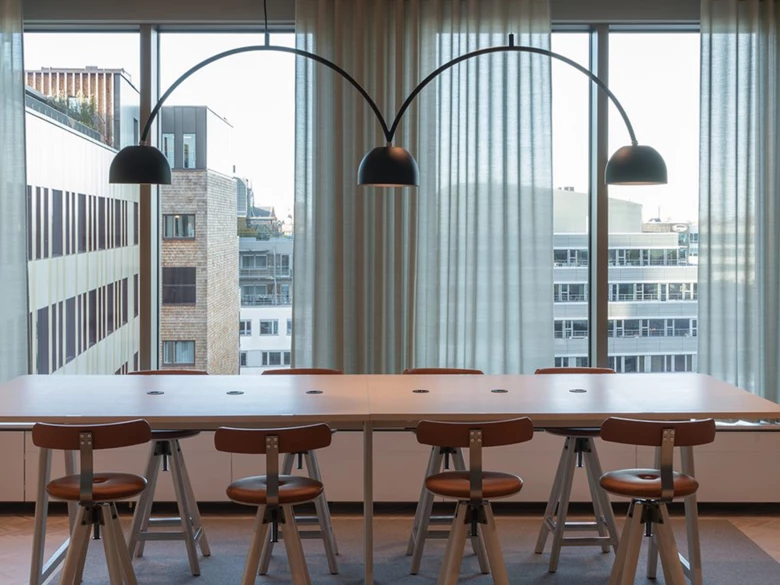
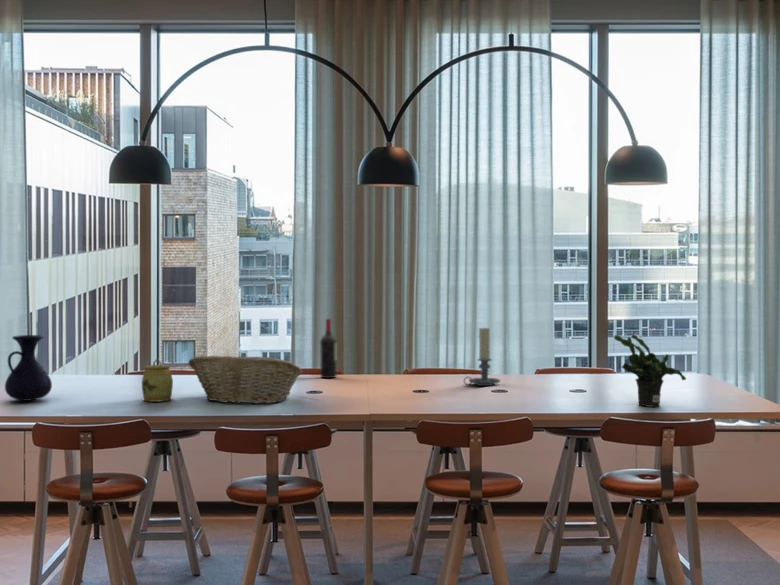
+ fruit basket [188,355,304,405]
+ wine bottle [319,318,337,379]
+ jar [141,358,174,403]
+ vase [4,334,53,402]
+ potted plant [613,334,687,408]
+ candle holder [463,326,501,387]
